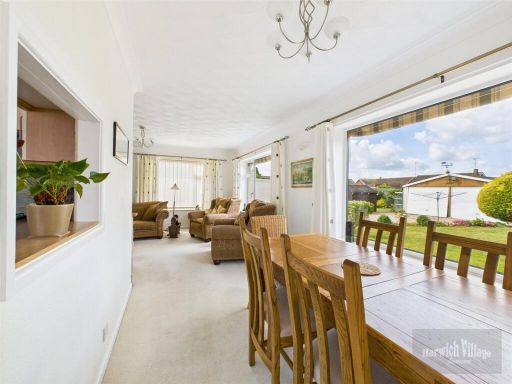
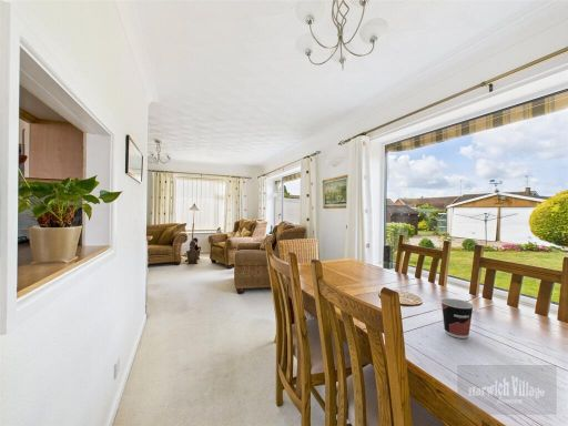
+ cup [439,297,475,339]
